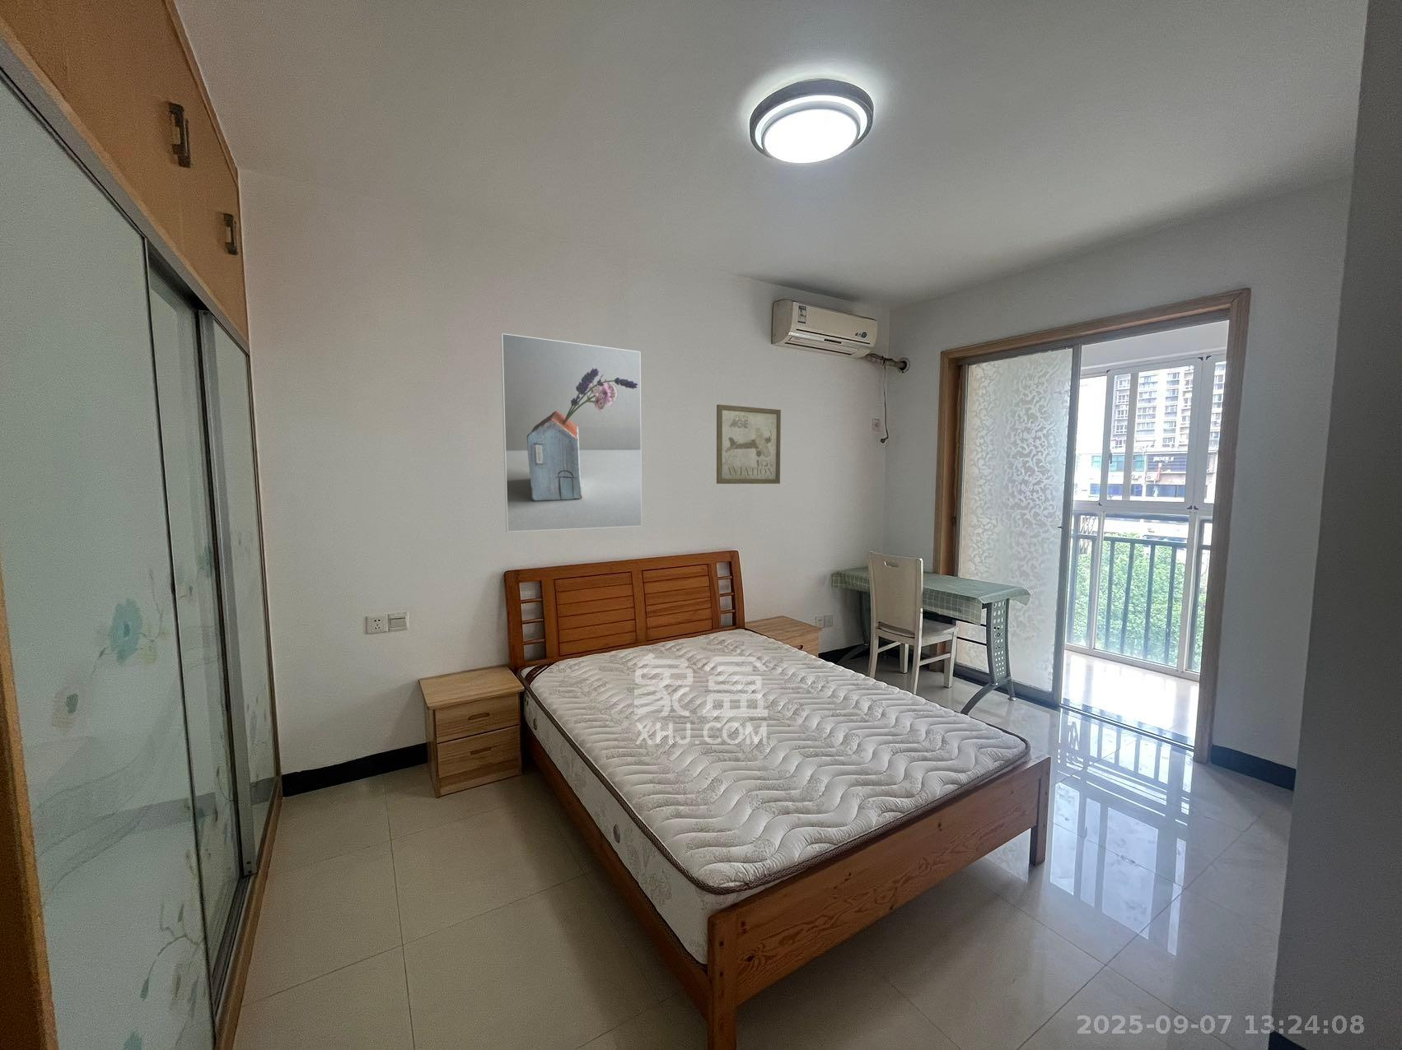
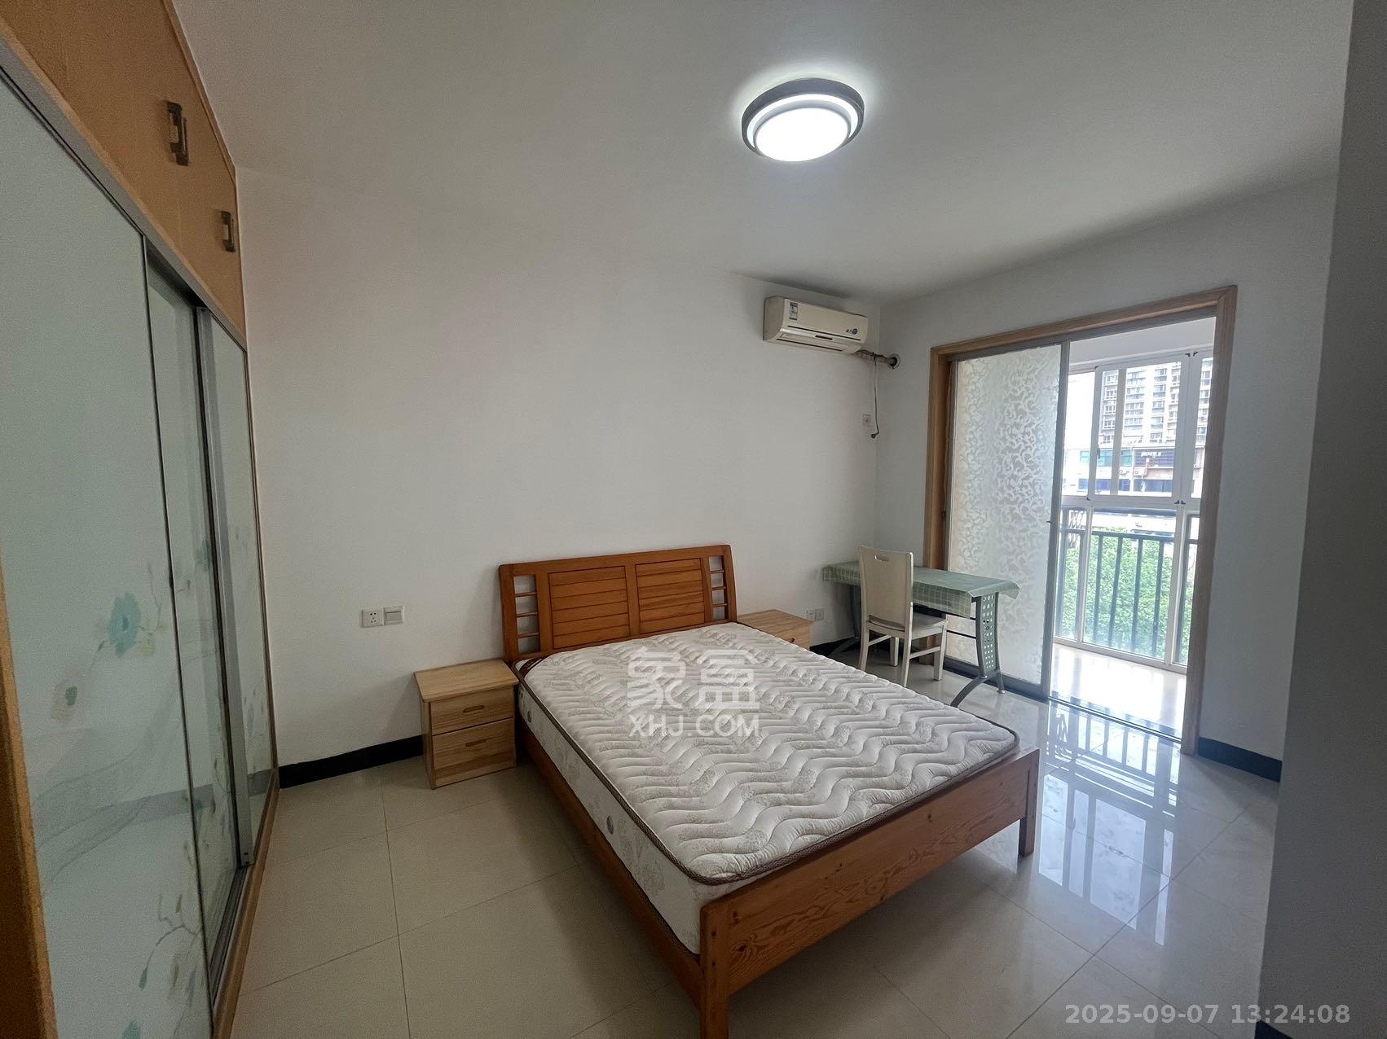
- wall art [715,404,782,484]
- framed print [500,332,642,533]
